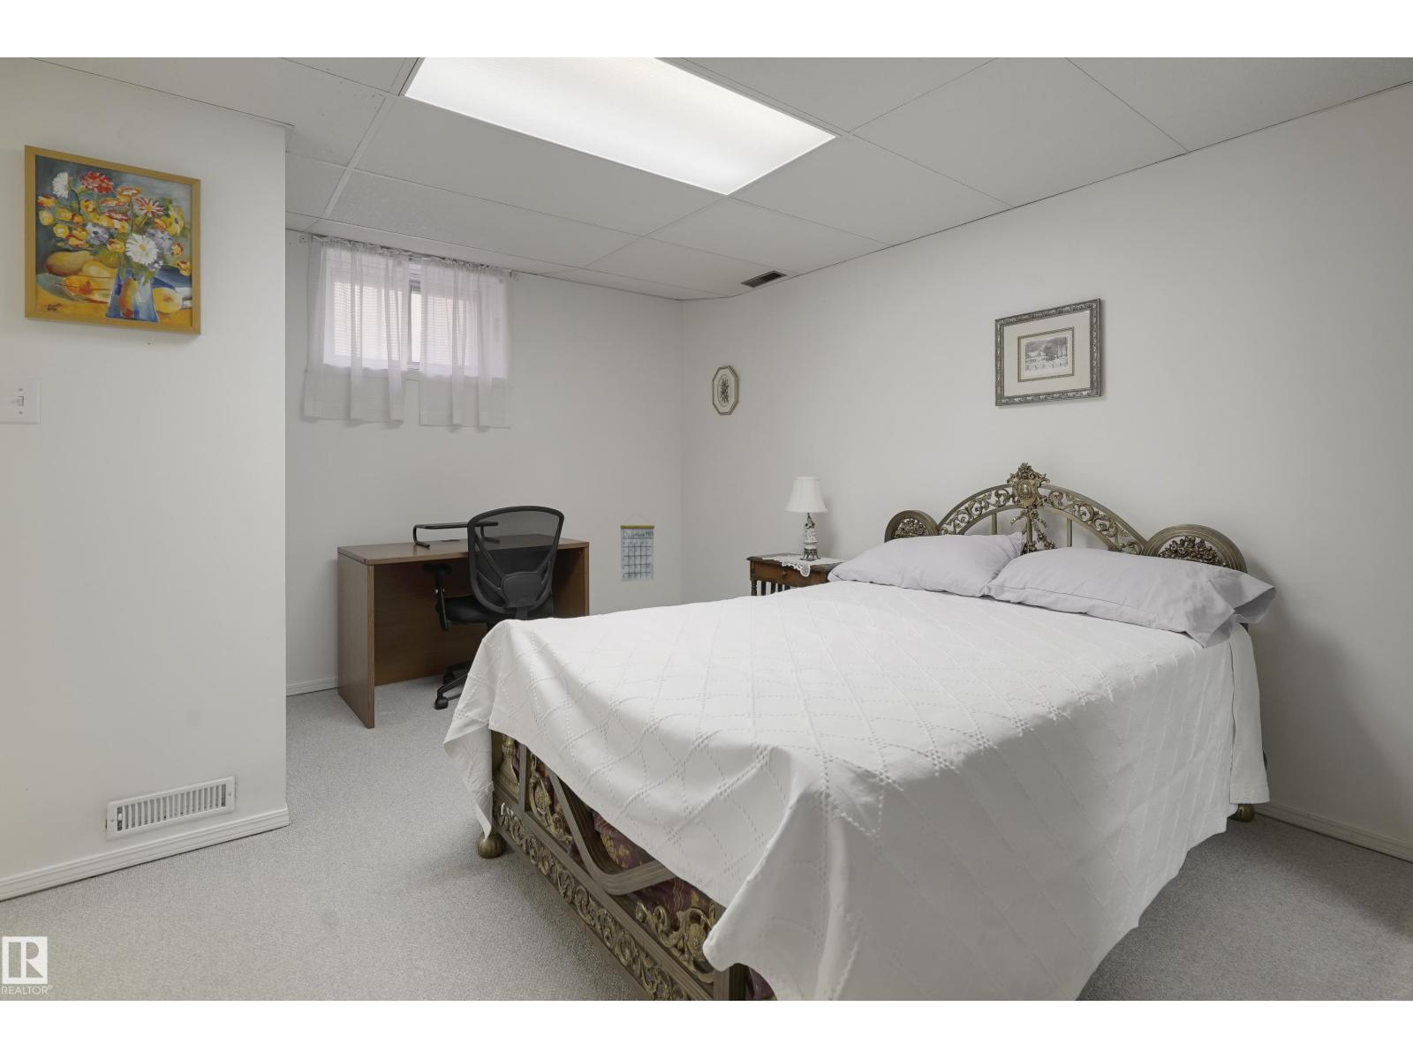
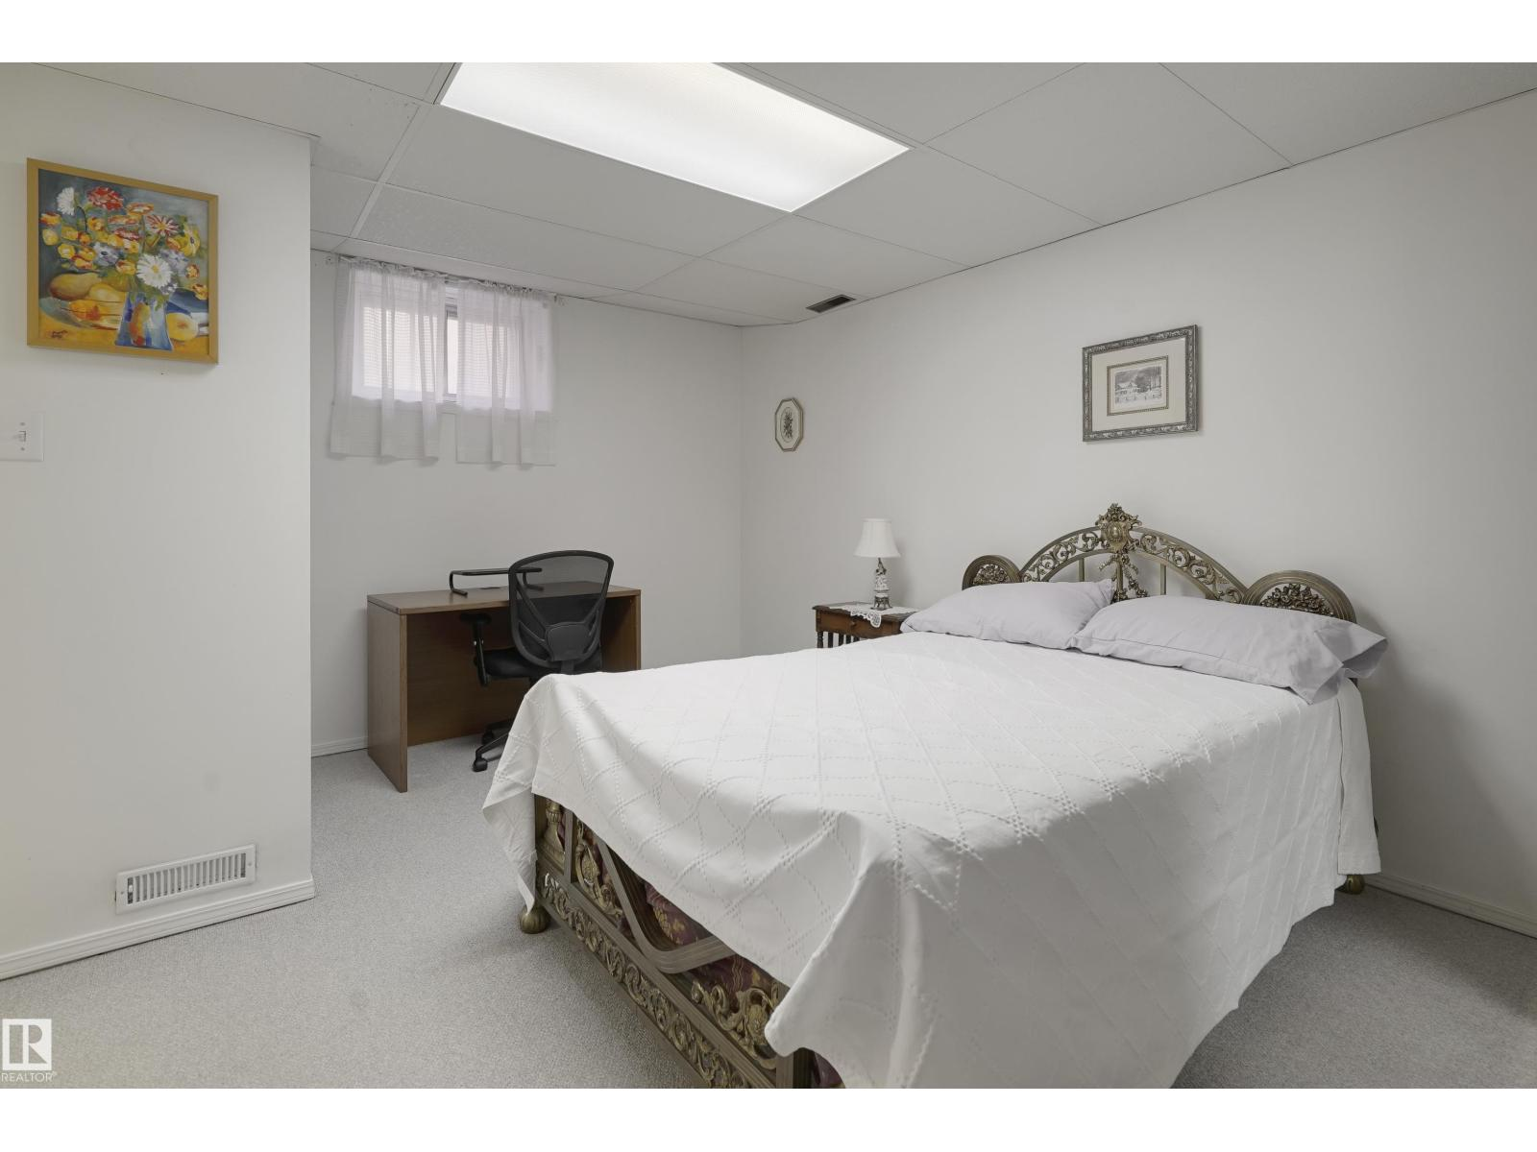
- calendar [619,514,655,583]
